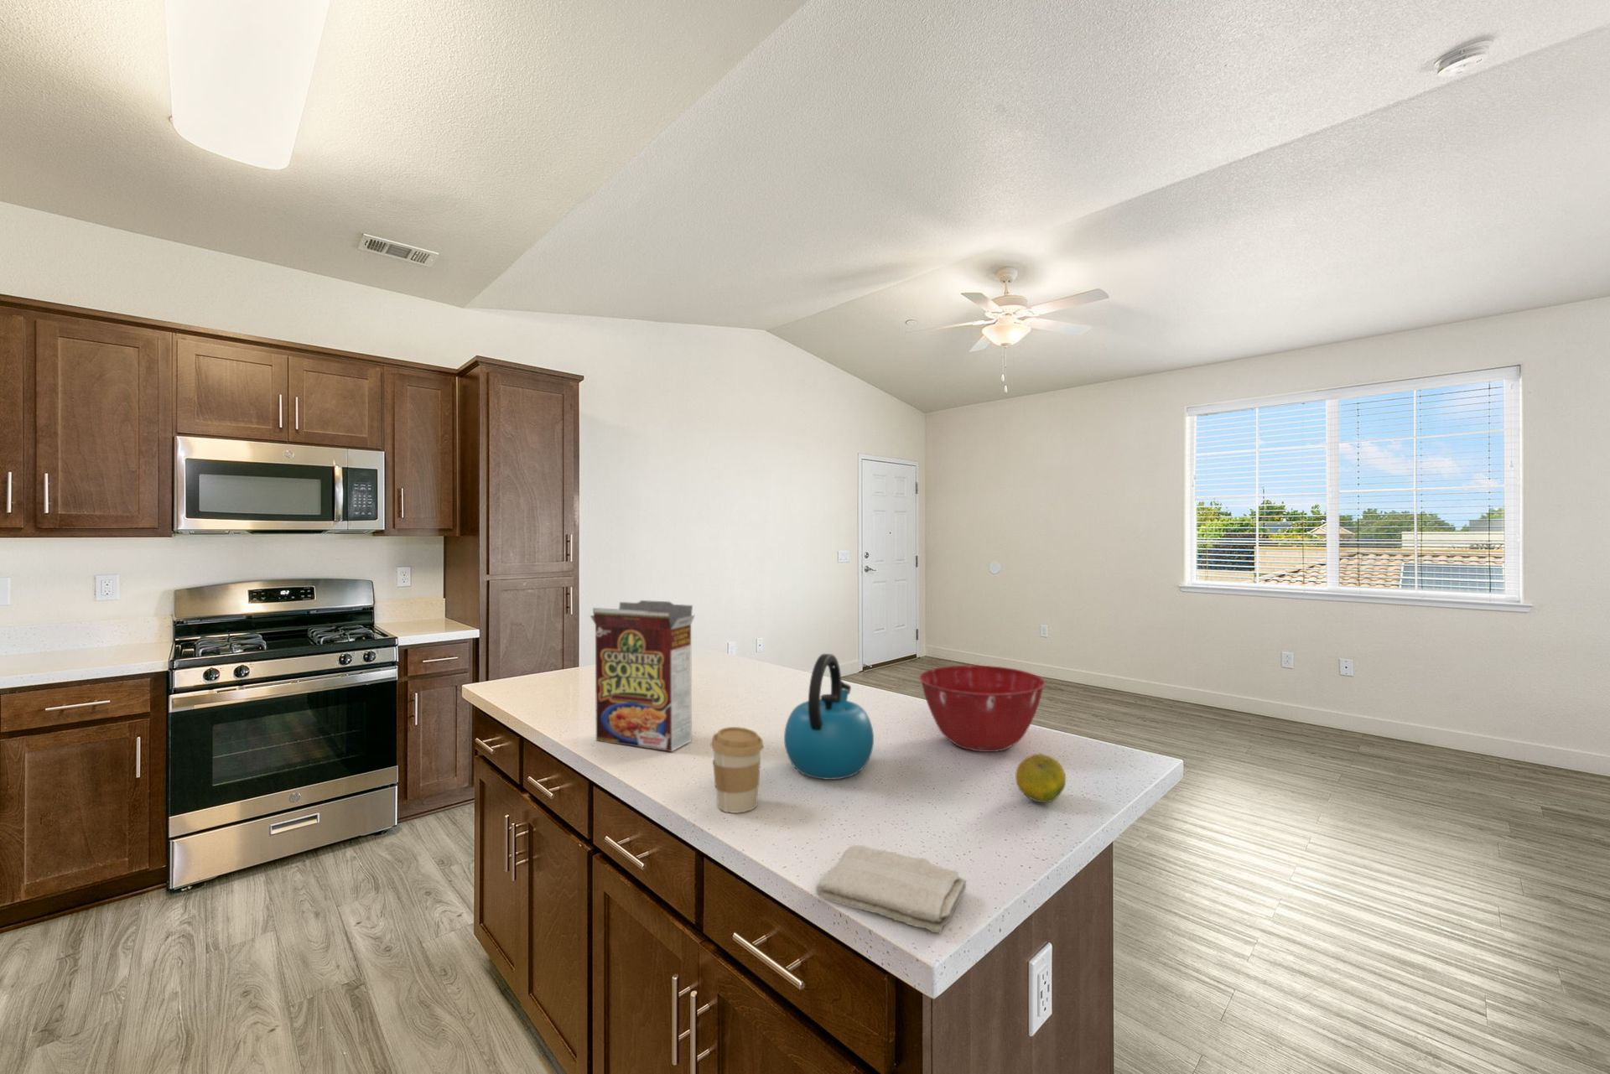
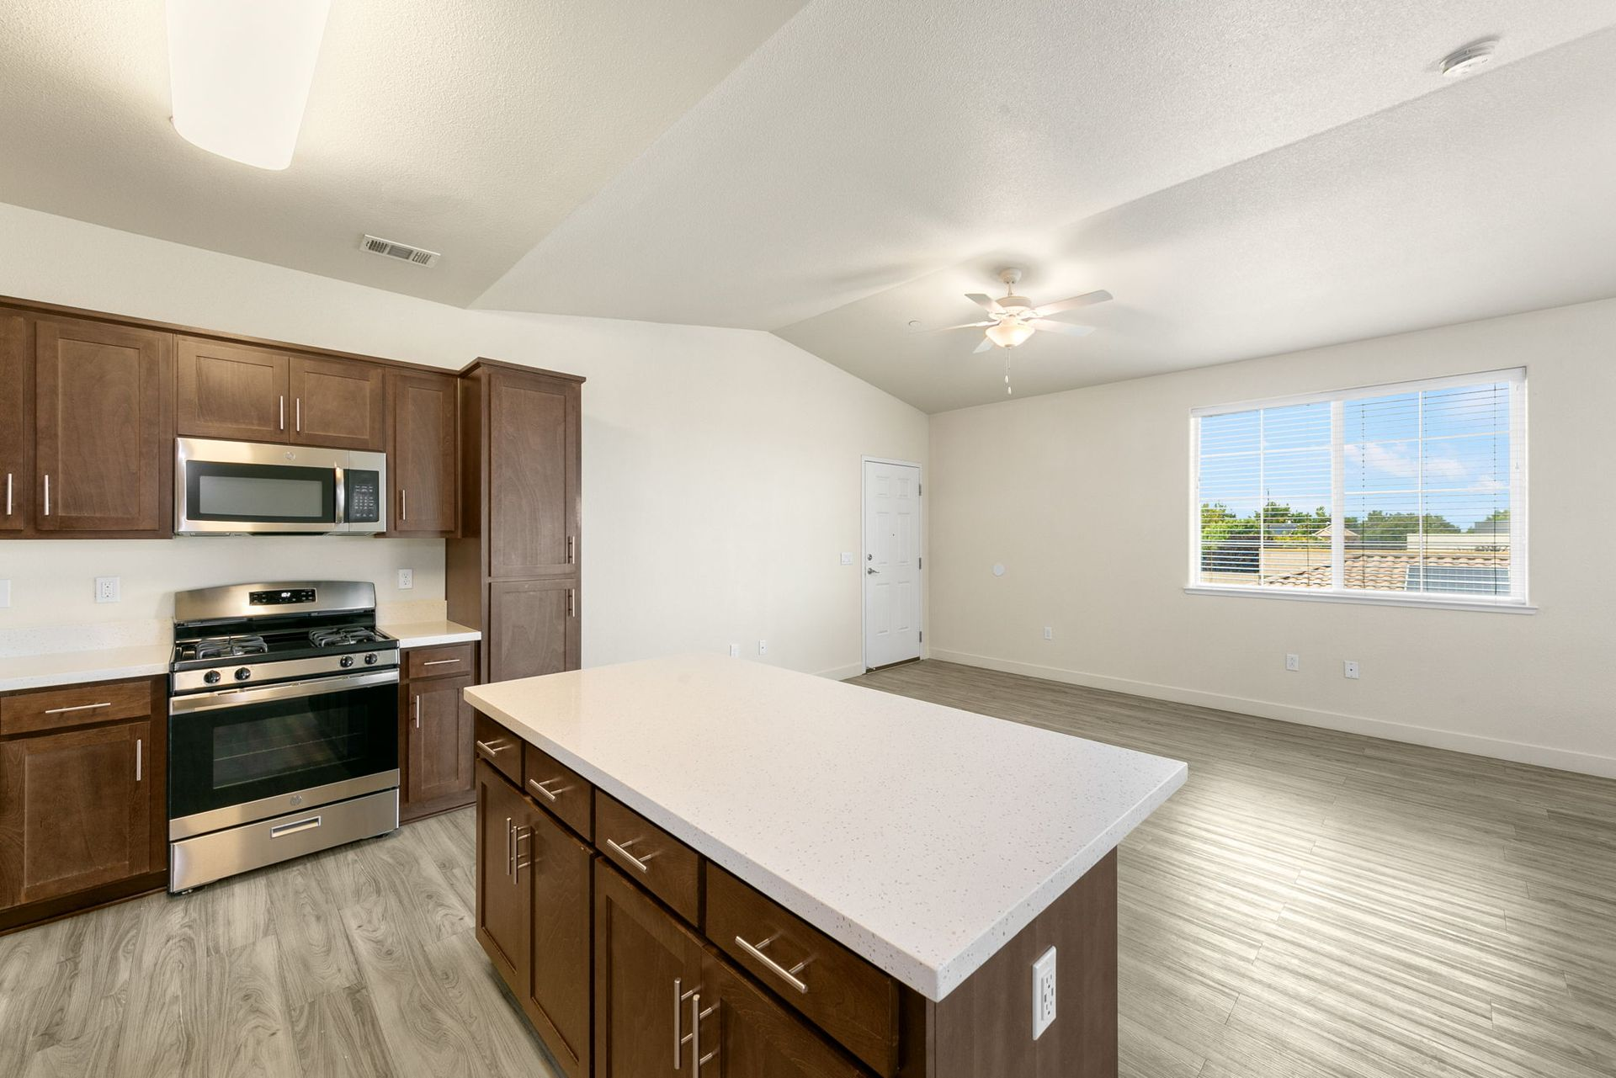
- kettle [783,653,875,780]
- coffee cup [710,726,765,814]
- cereal box [589,599,697,753]
- washcloth [815,844,966,934]
- fruit [1014,753,1067,803]
- mixing bowl [918,664,1047,753]
